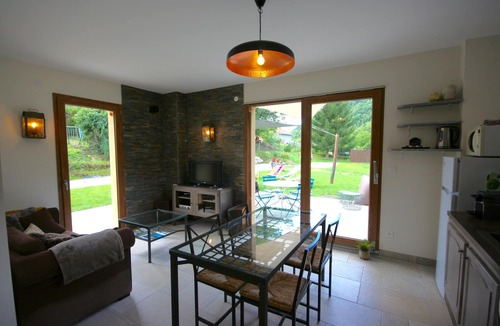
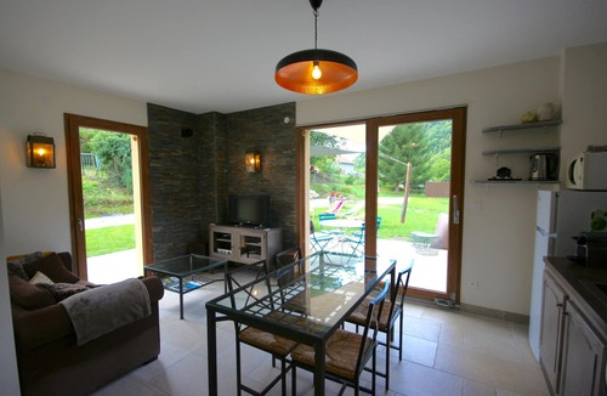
- potted plant [354,238,375,260]
